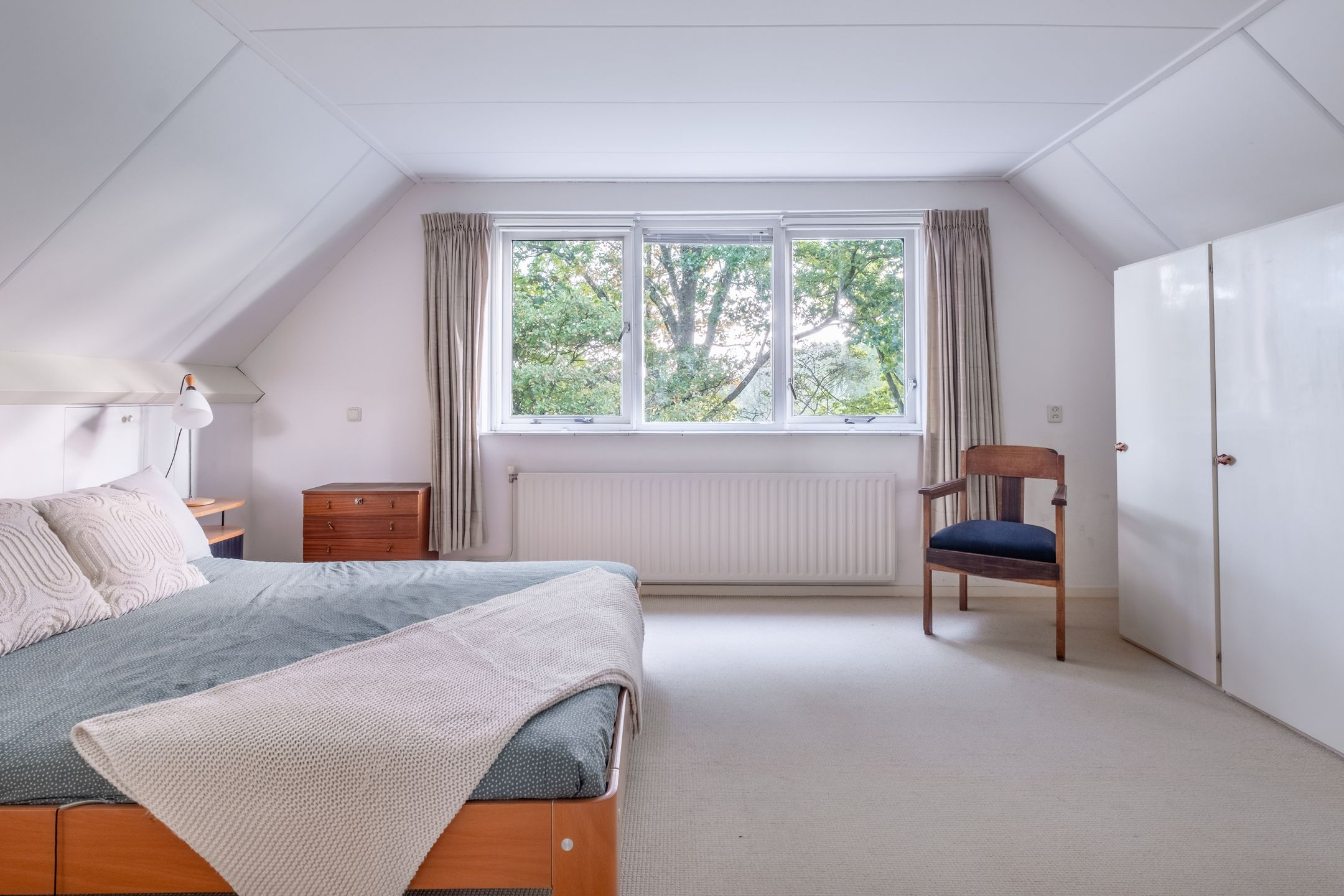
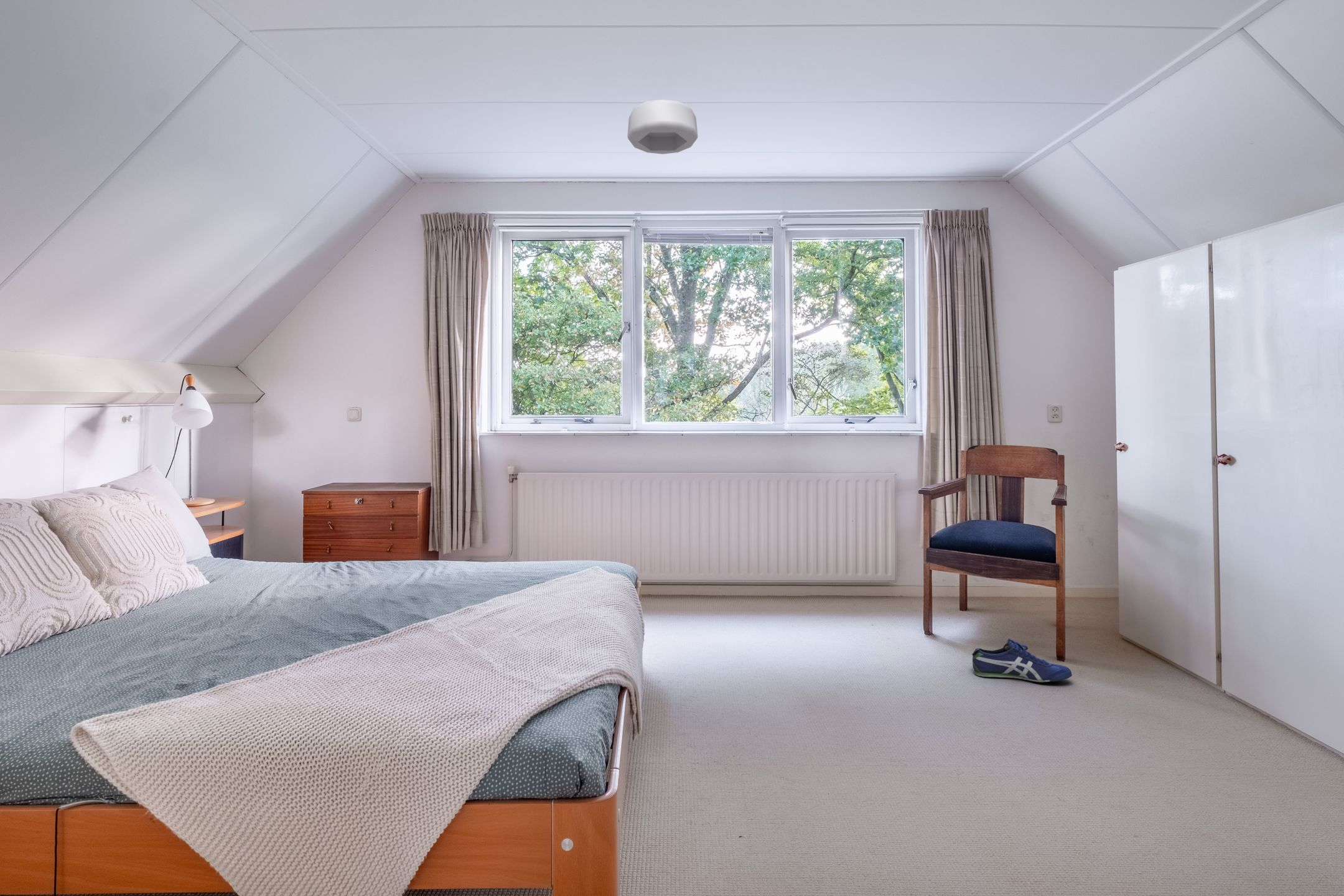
+ ceiling light [627,99,699,155]
+ shoe [971,638,1073,683]
